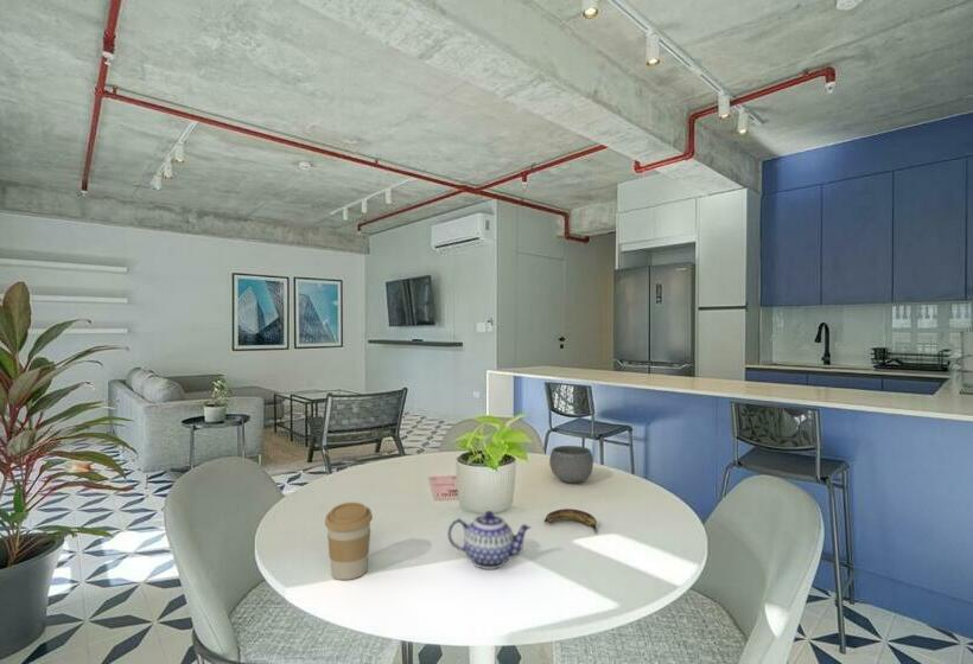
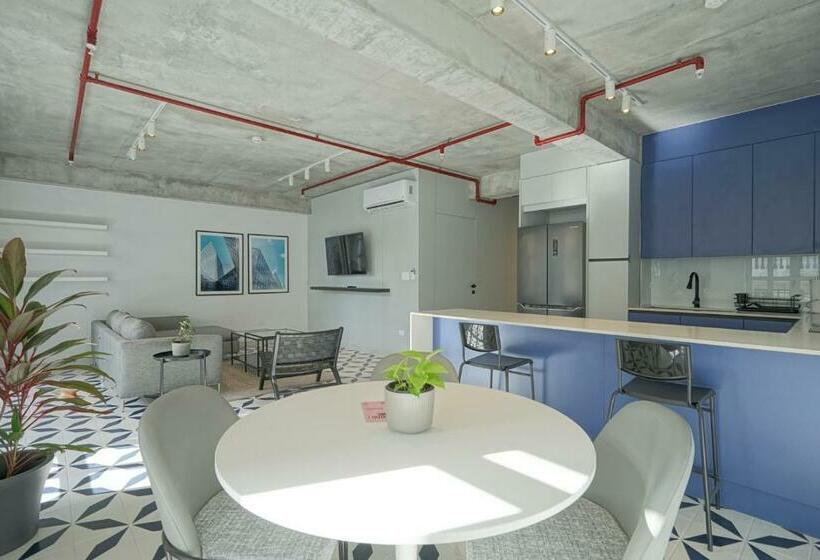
- banana [543,507,599,534]
- teapot [447,510,533,570]
- bowl [548,445,594,484]
- coffee cup [324,502,374,581]
